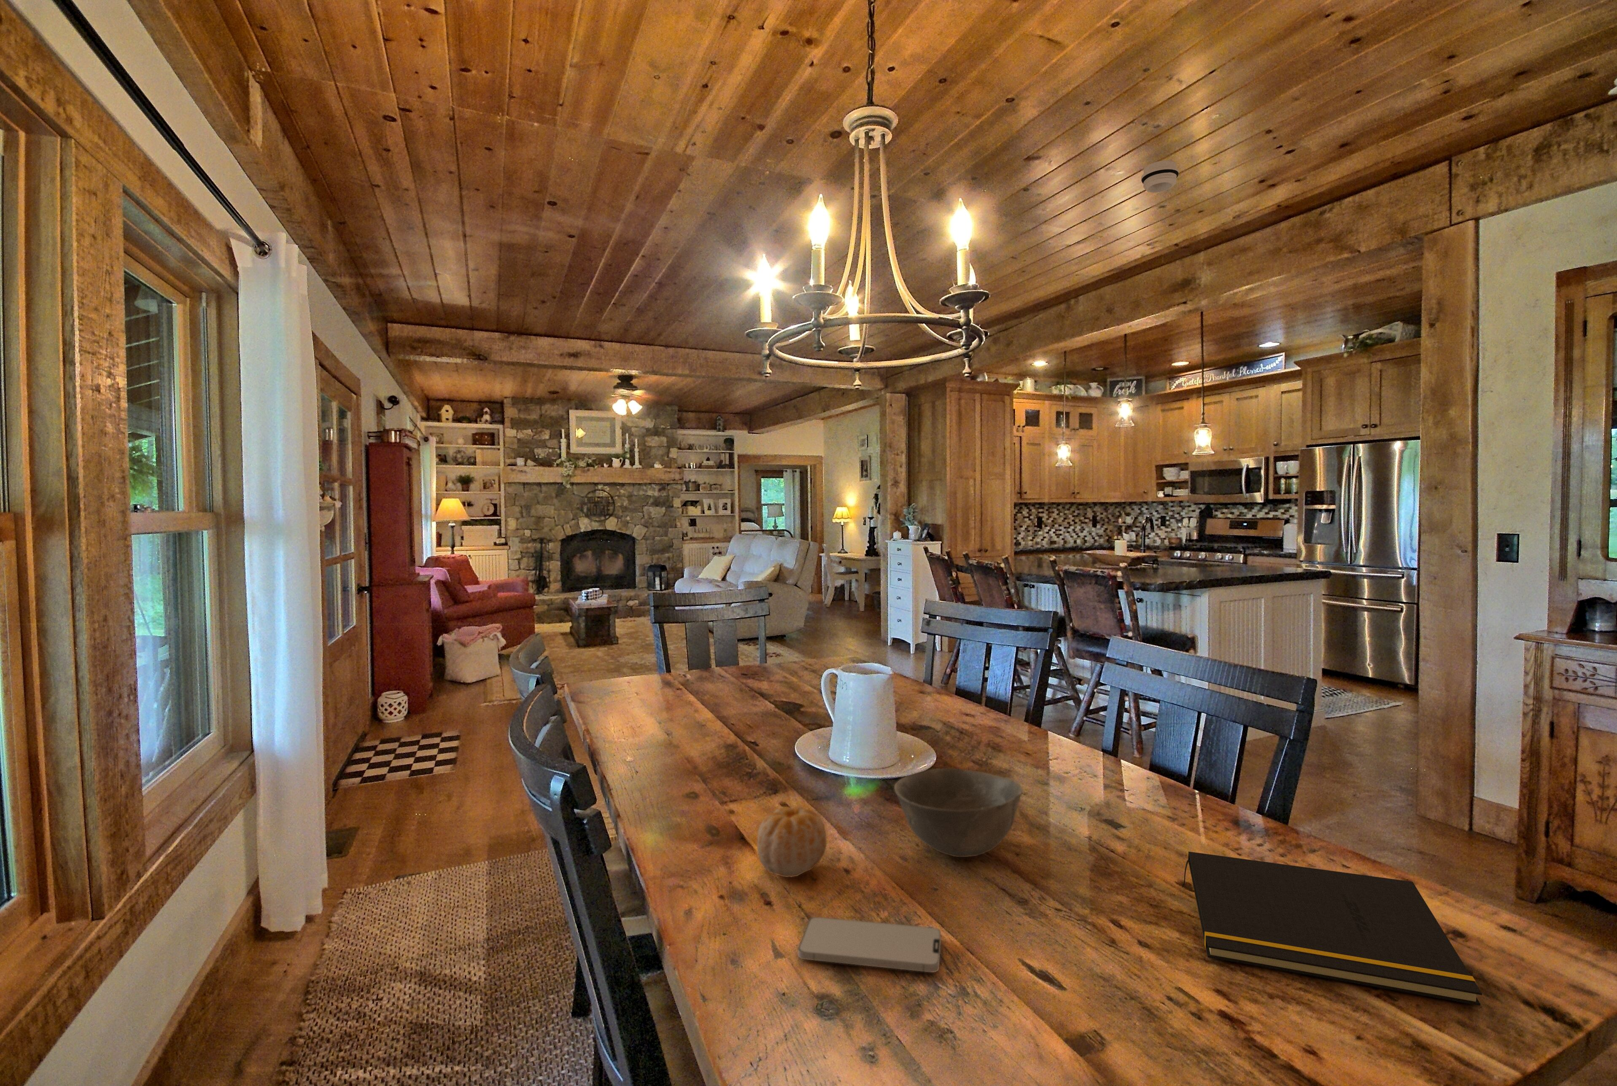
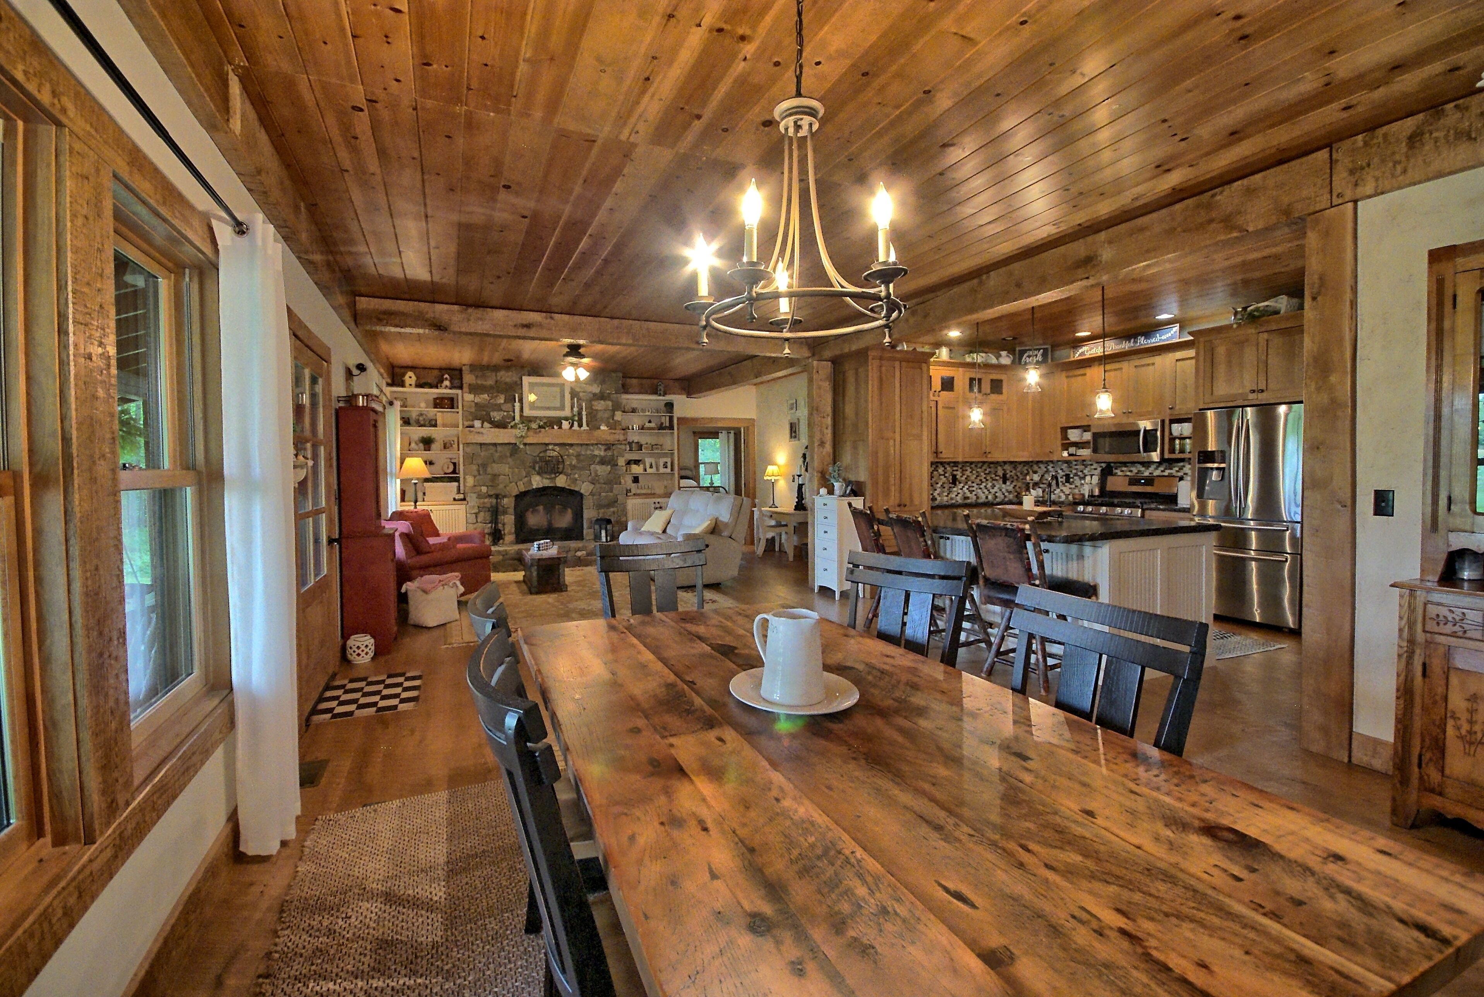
- smoke detector [1141,160,1179,193]
- notepad [1182,851,1482,1006]
- fruit [756,806,827,878]
- smartphone [798,916,942,972]
- bowl [893,768,1023,857]
